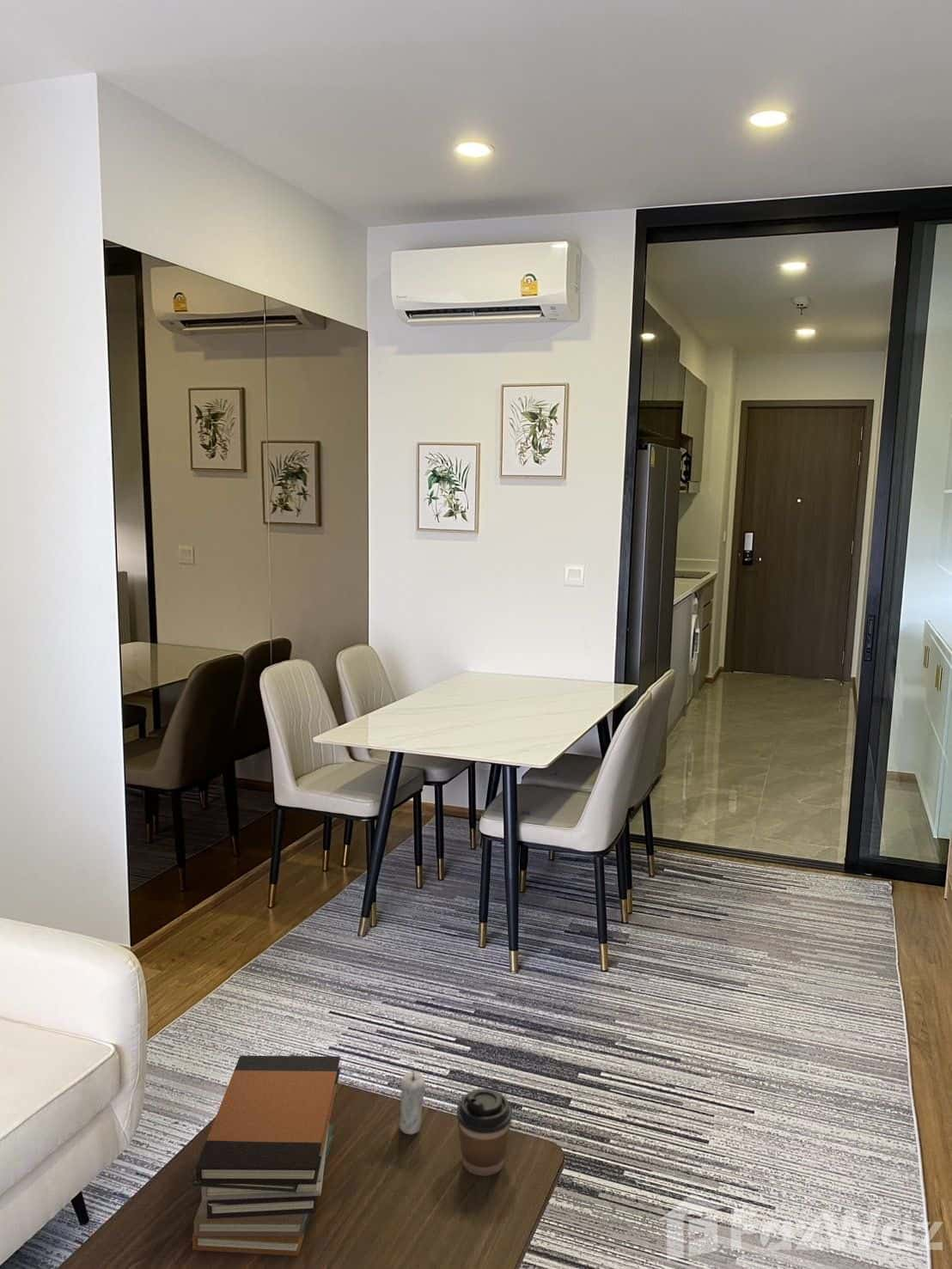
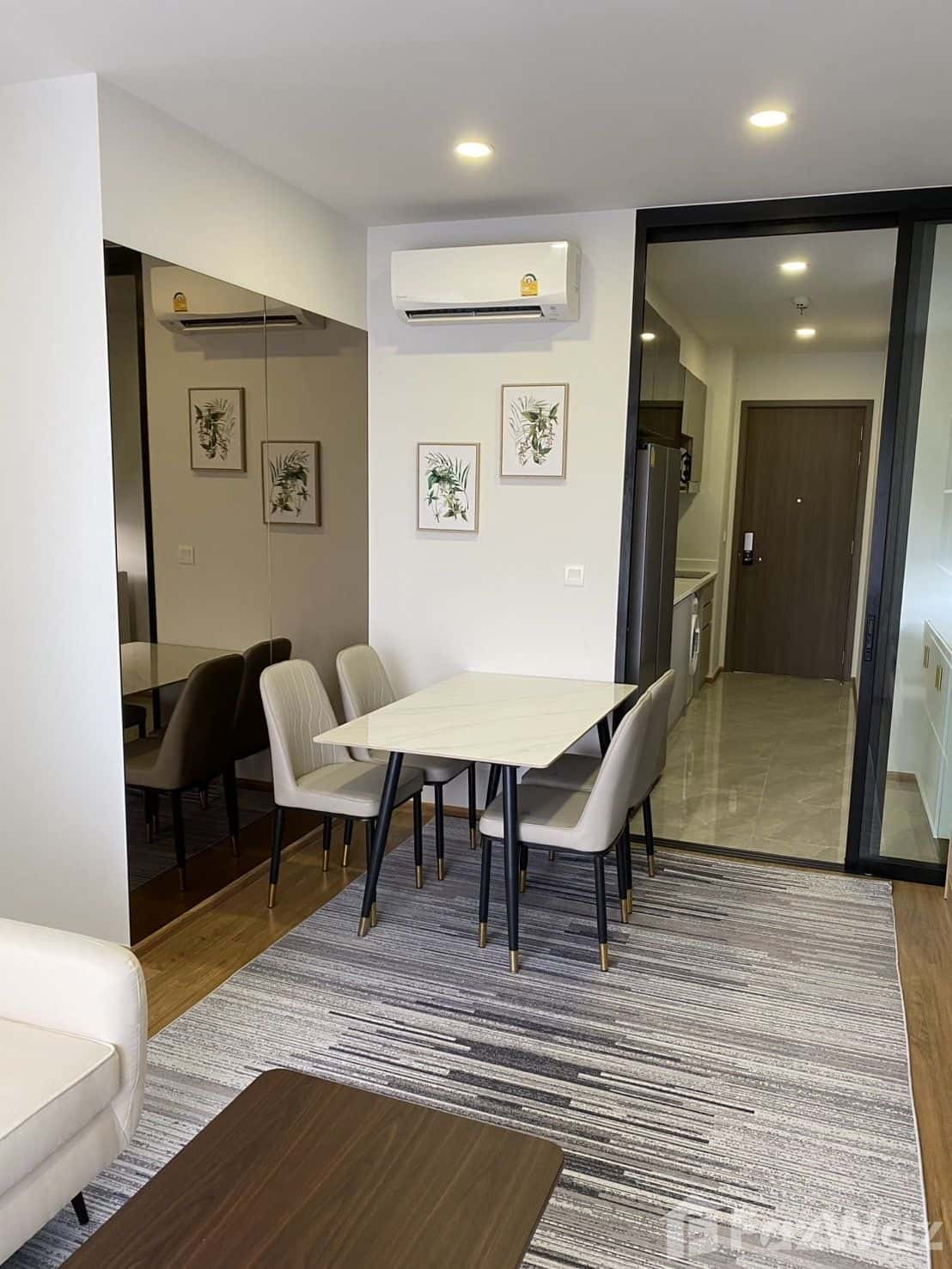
- coffee cup [455,1088,513,1177]
- book stack [188,1055,341,1257]
- candle [398,1066,426,1136]
